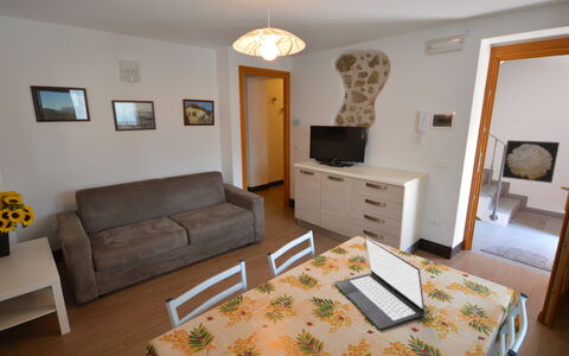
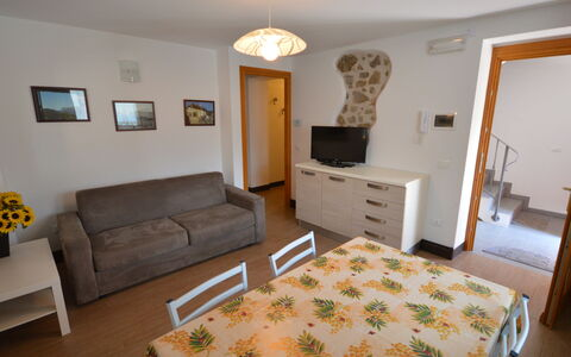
- laptop [333,235,426,330]
- wall art [501,139,561,184]
